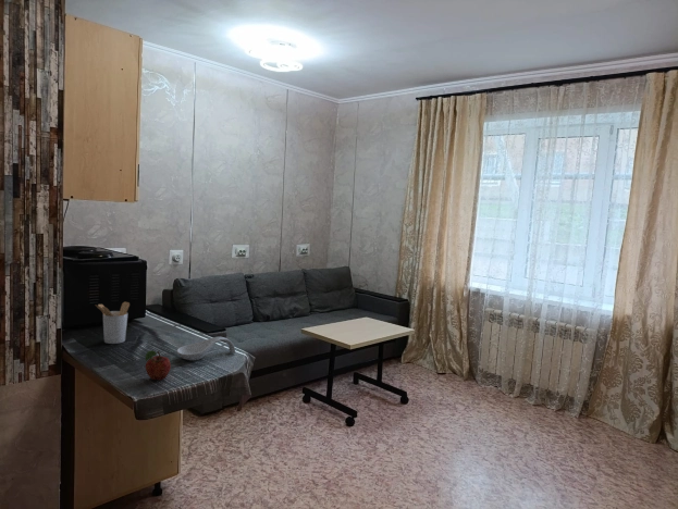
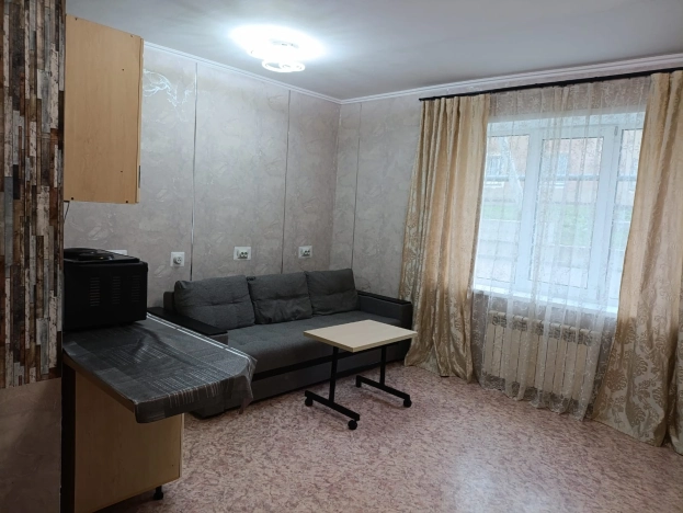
- fruit [145,349,172,381]
- spoon rest [176,336,236,361]
- utensil holder [94,301,131,345]
